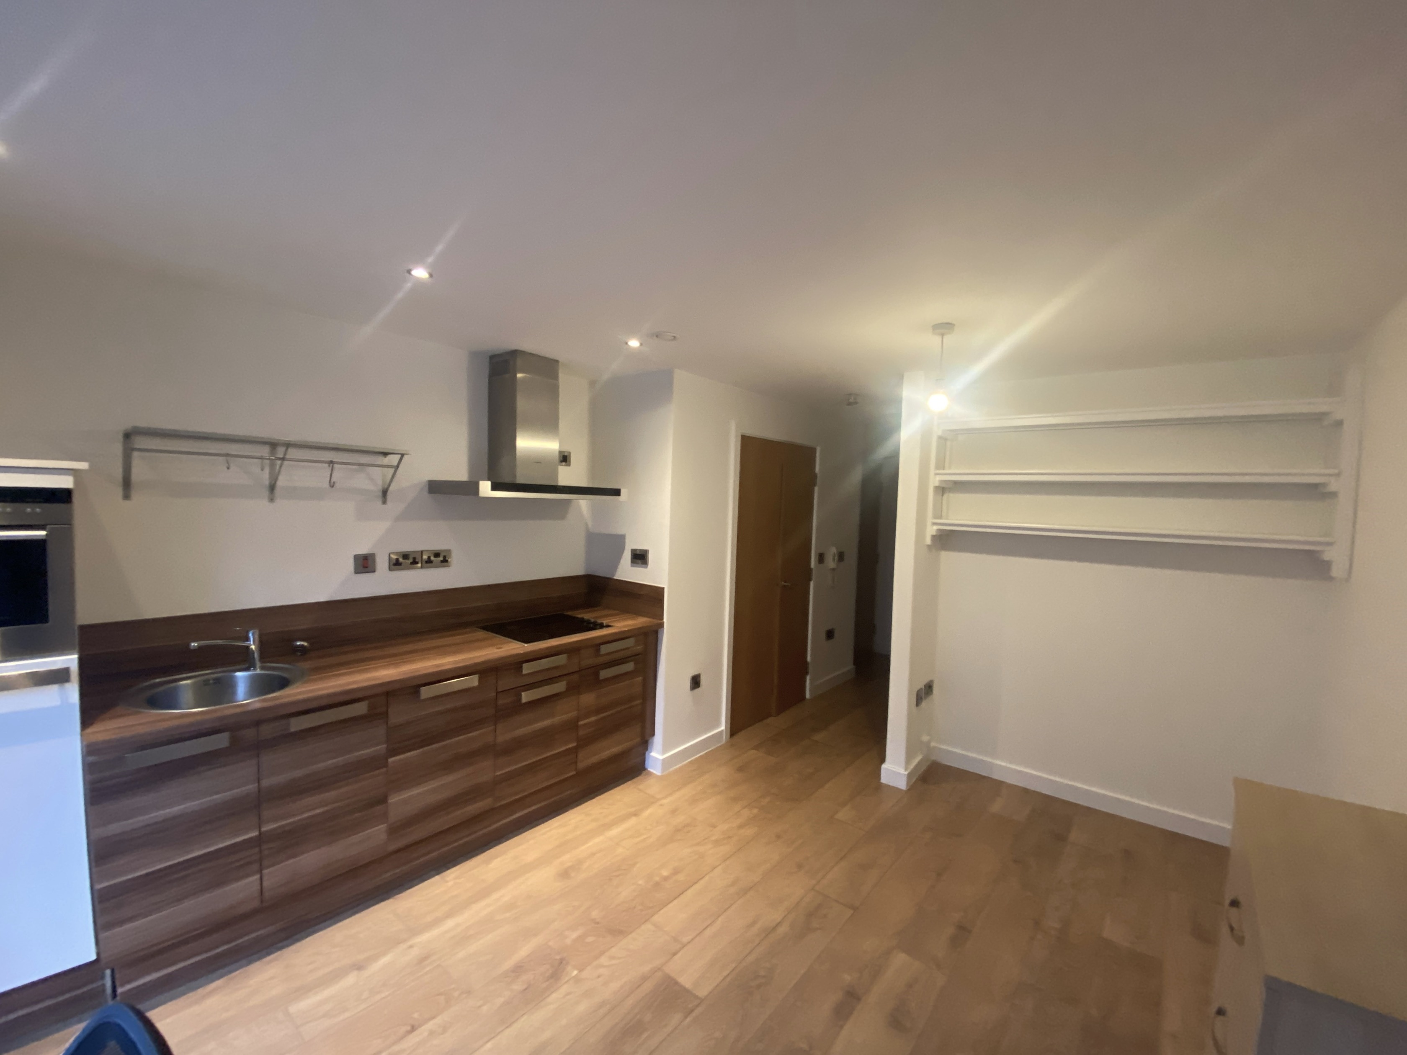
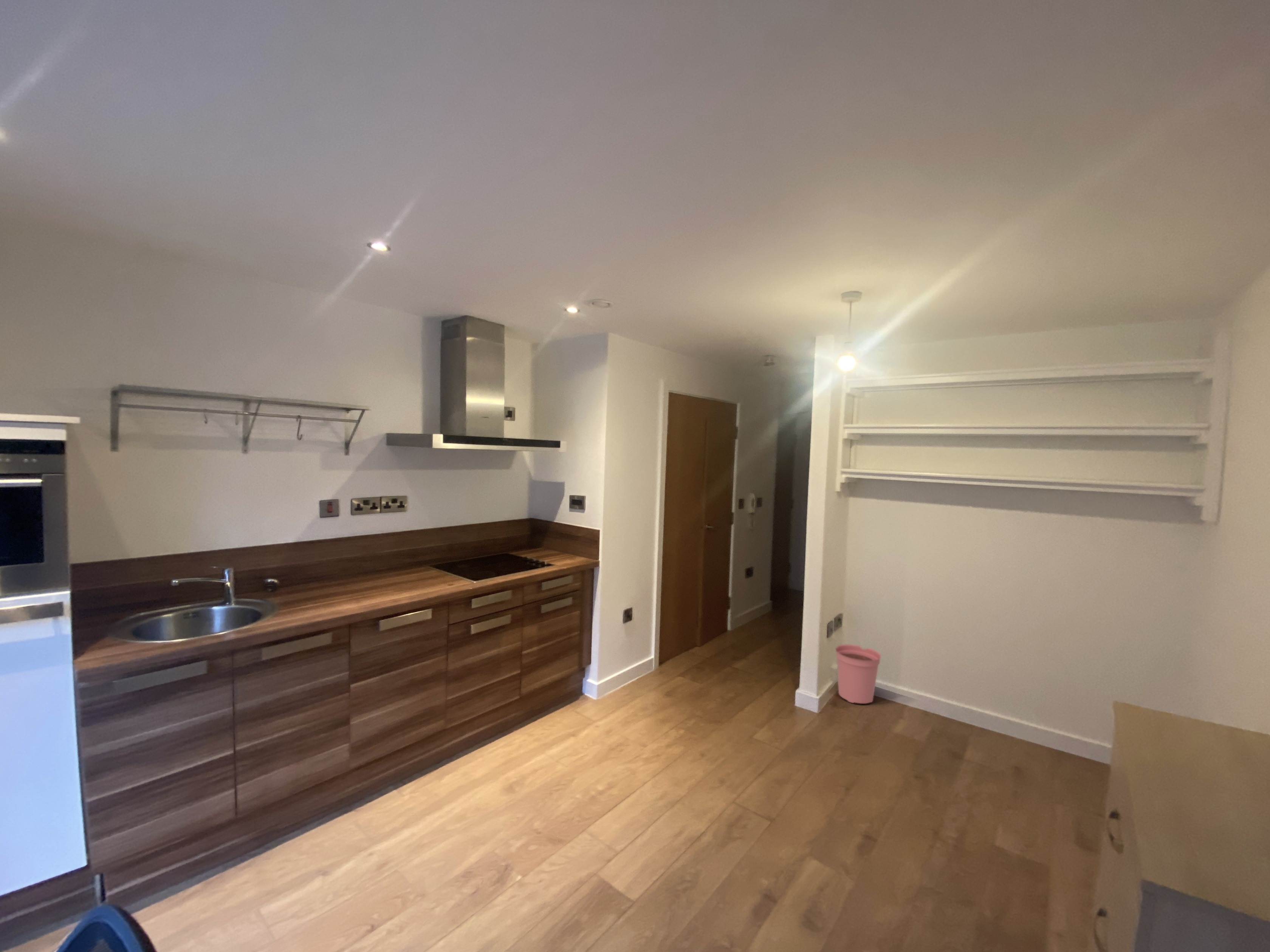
+ plant pot [835,644,881,704]
